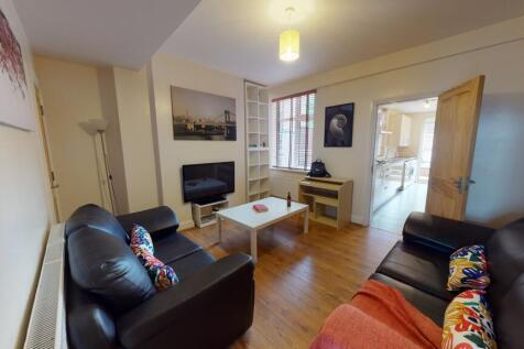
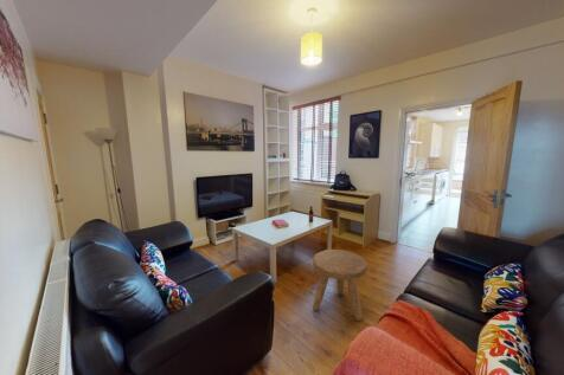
+ stool [312,248,368,322]
